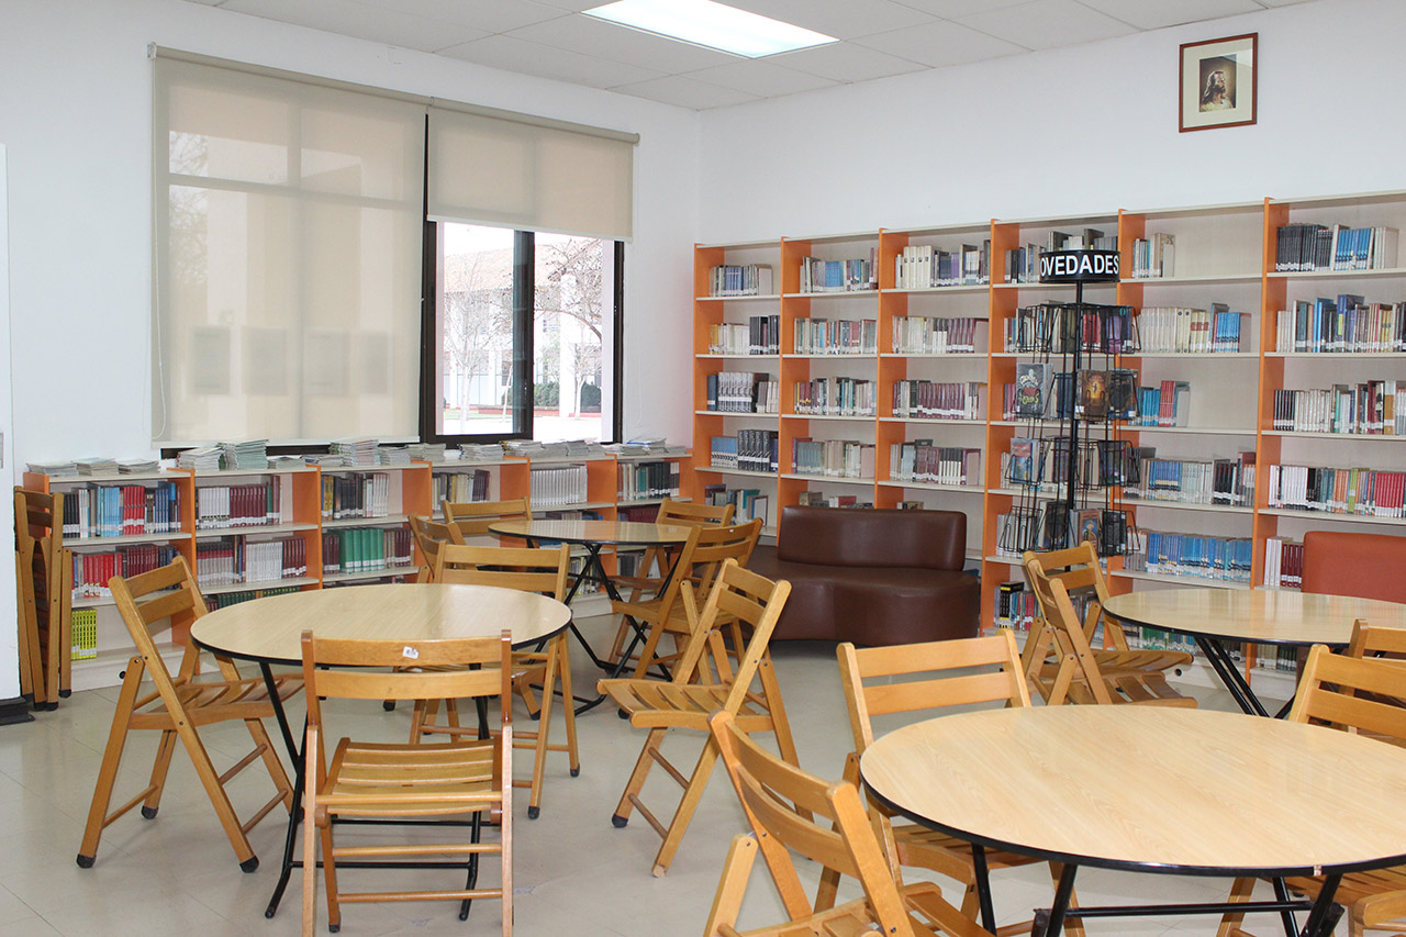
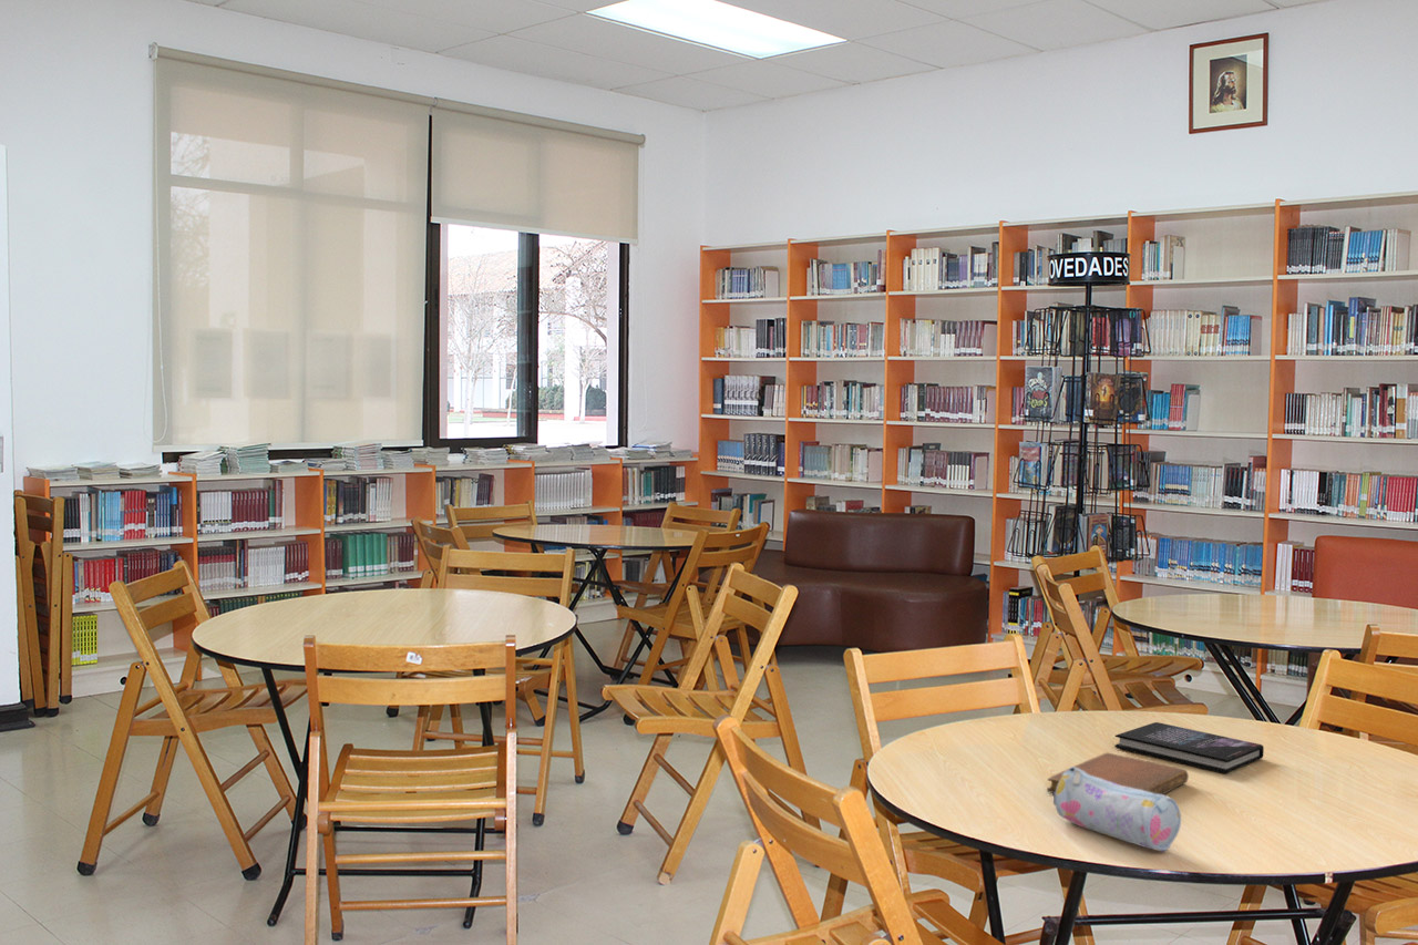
+ book [1113,721,1265,774]
+ pencil case [1052,766,1182,852]
+ notebook [1046,752,1190,795]
